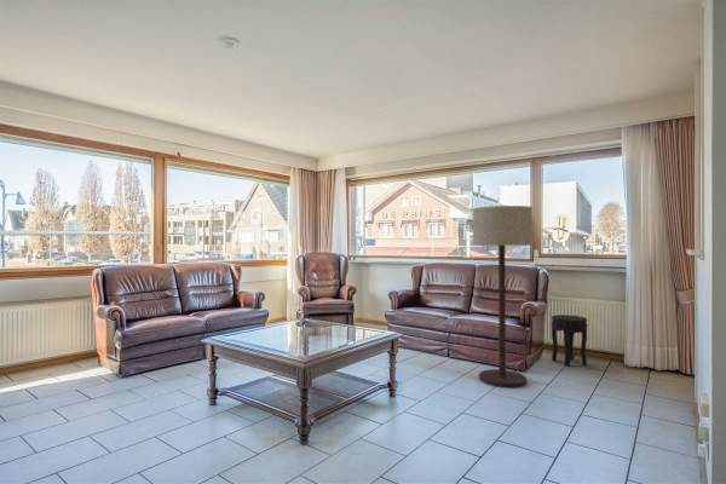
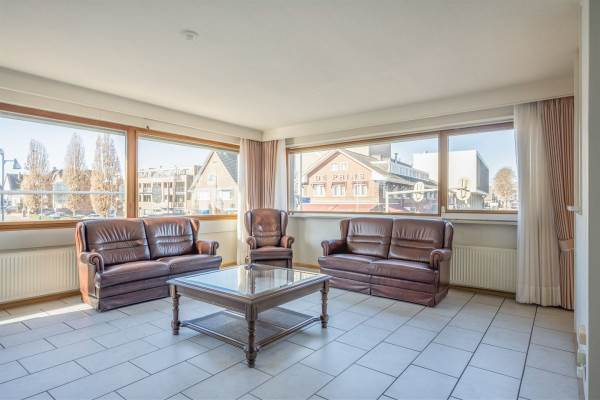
- floor lamp [472,204,534,388]
- side table [551,313,588,368]
